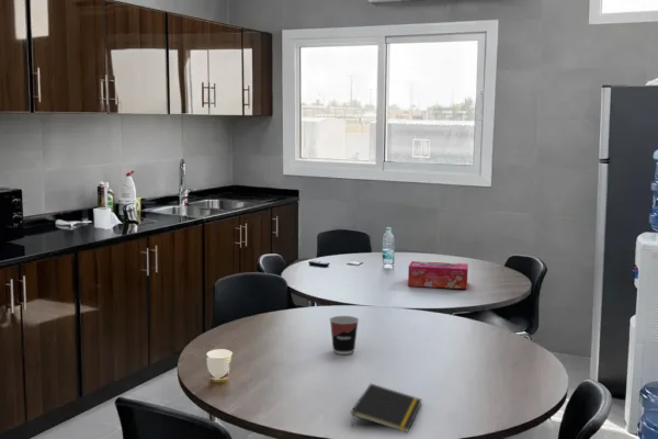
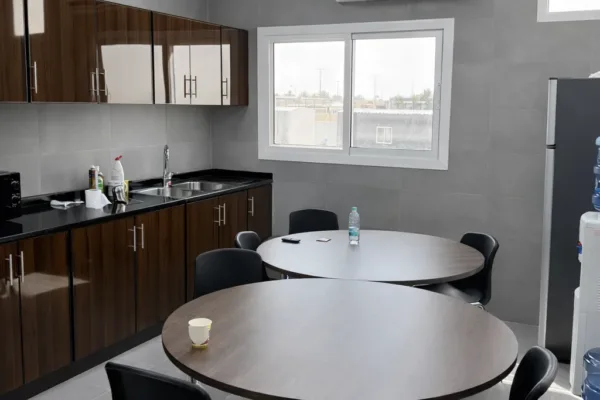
- cup [329,315,360,356]
- tissue box [407,260,469,290]
- notepad [350,383,423,434]
